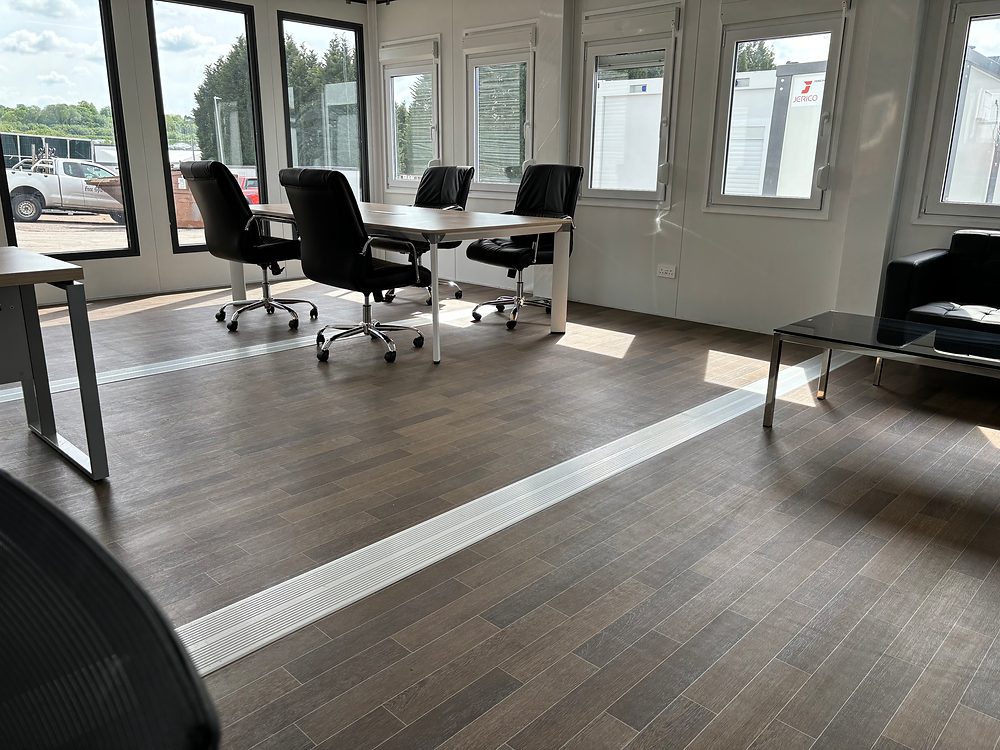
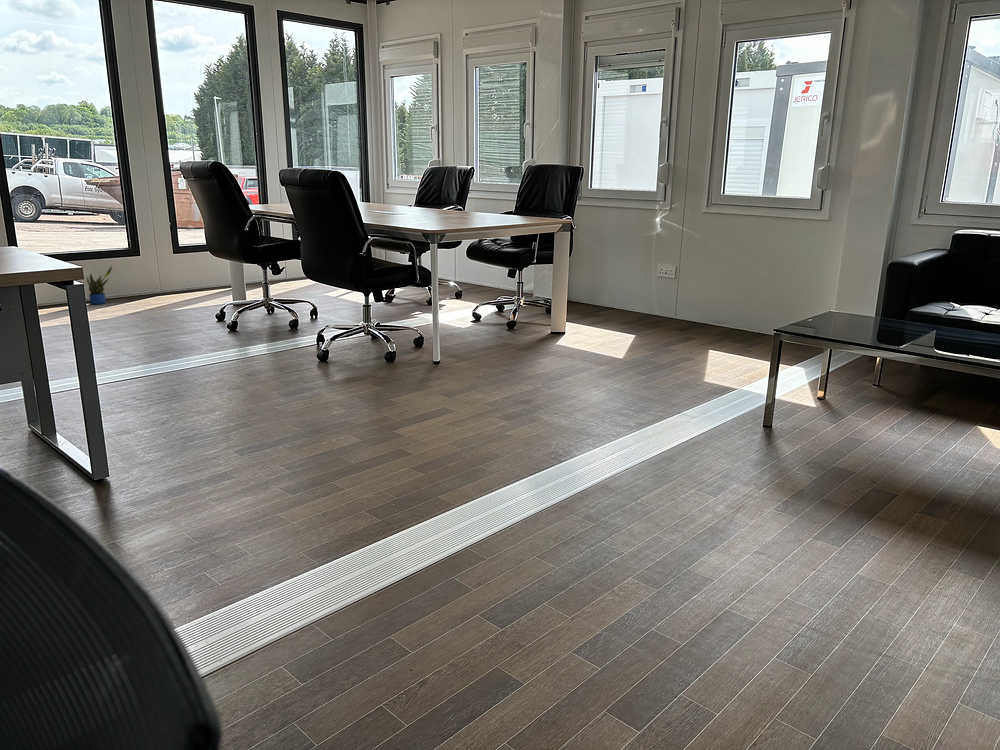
+ potted plant [86,265,113,305]
